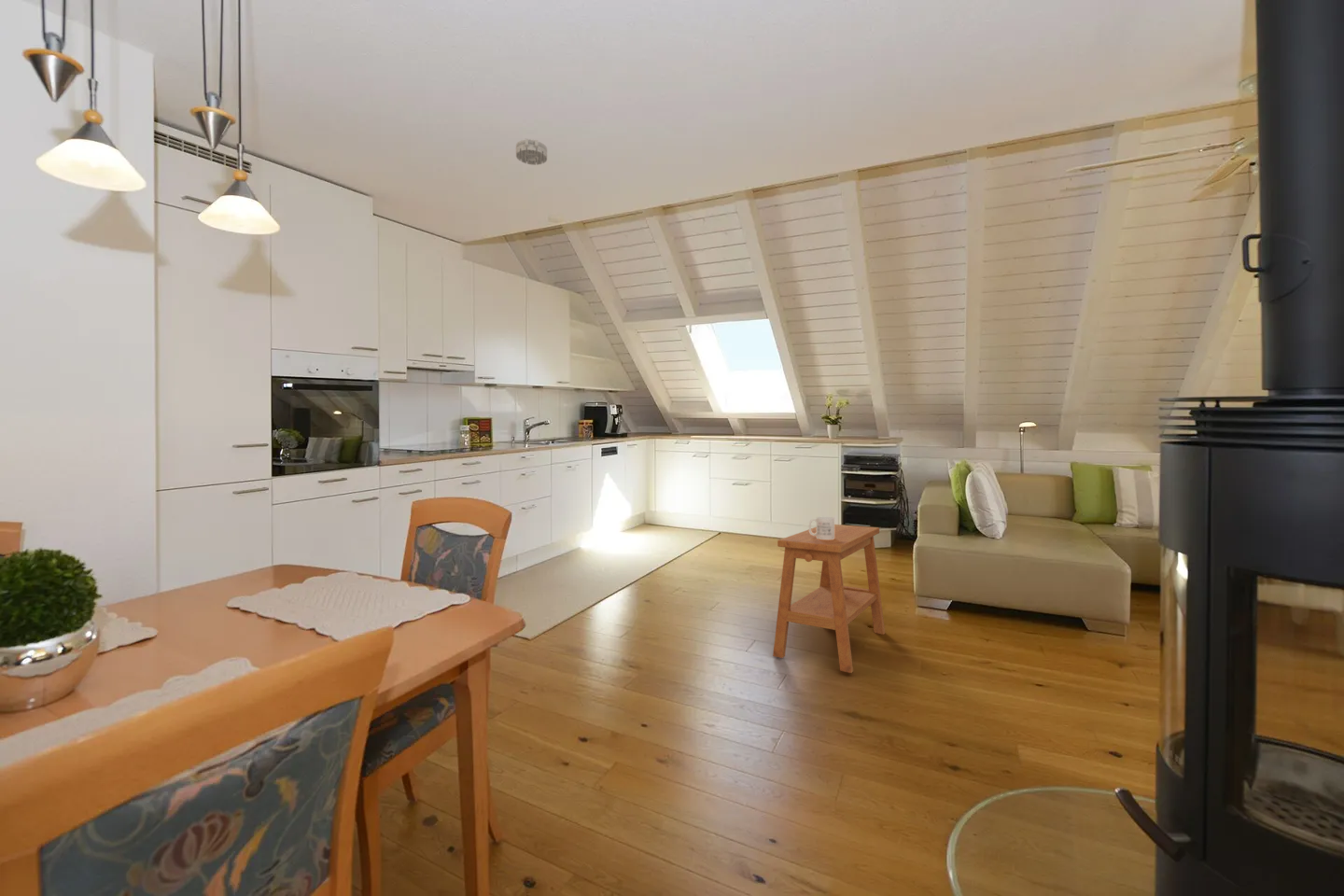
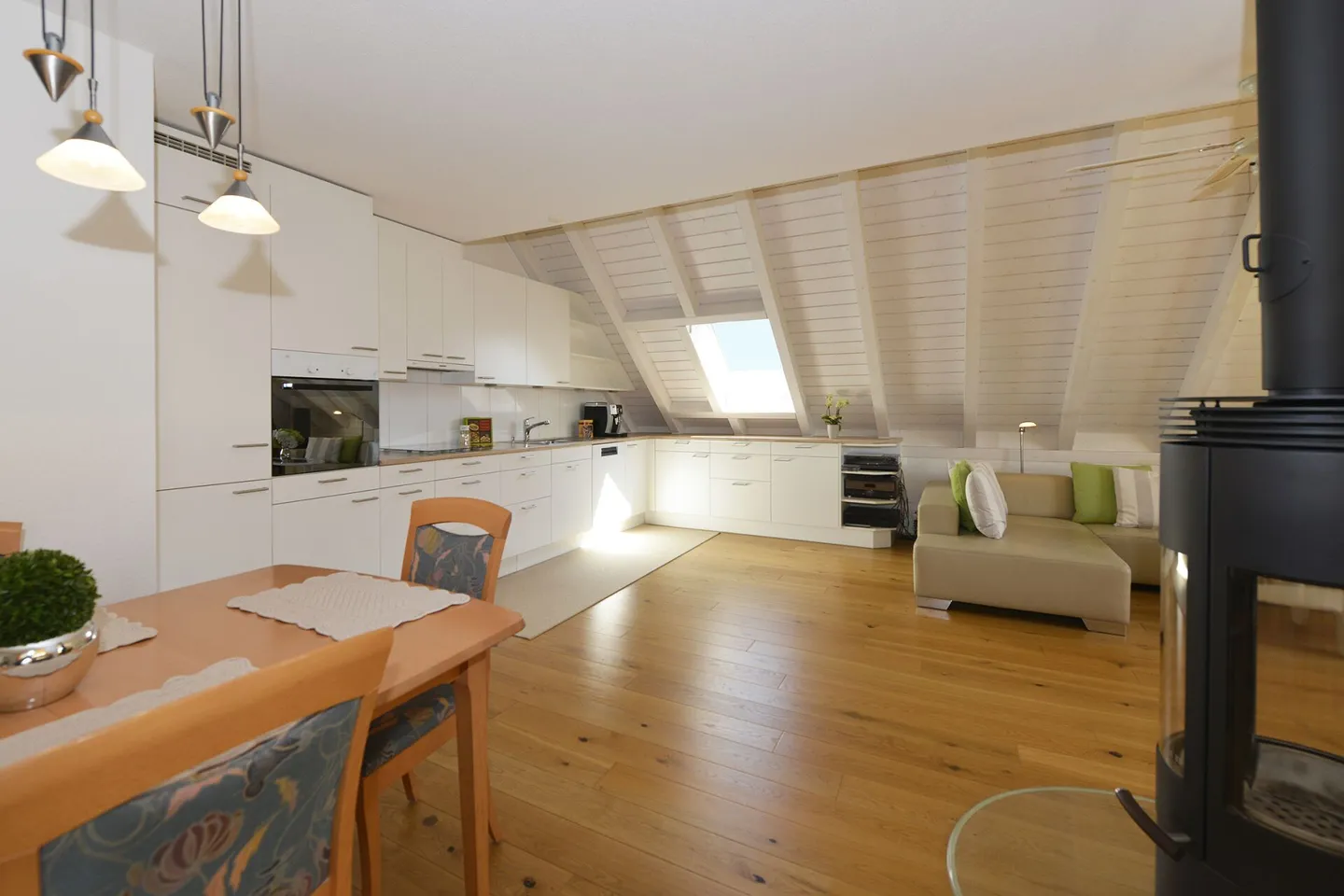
- side table [772,524,886,674]
- smoke detector [515,138,548,166]
- mug [808,516,835,539]
